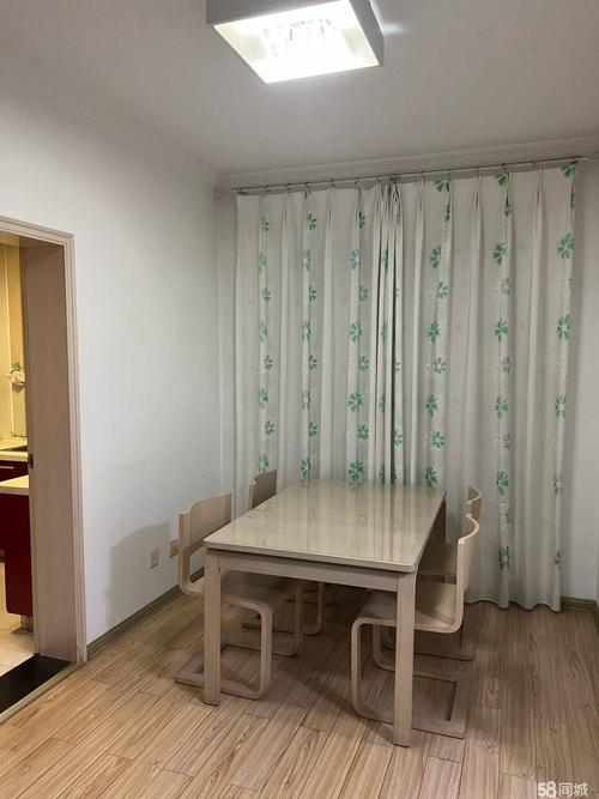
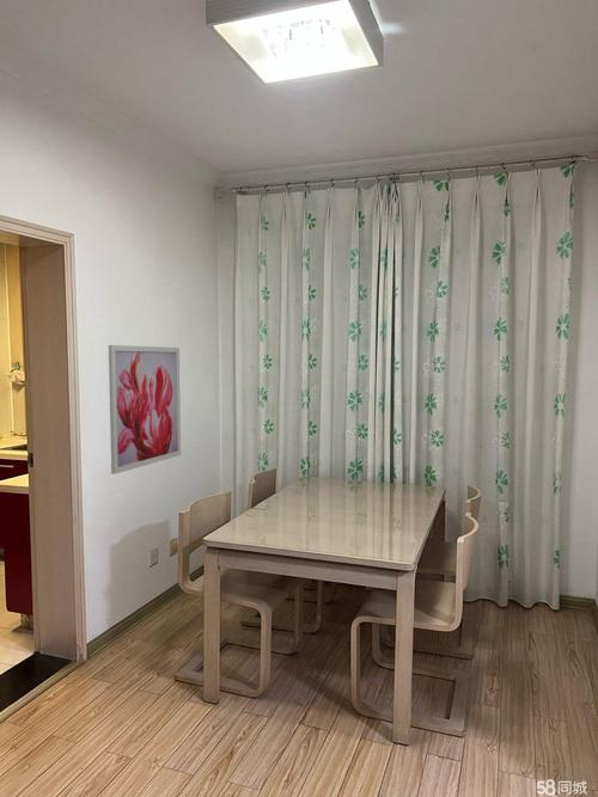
+ wall art [108,344,182,476]
